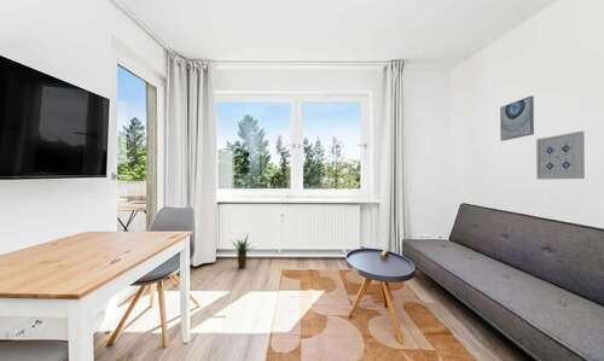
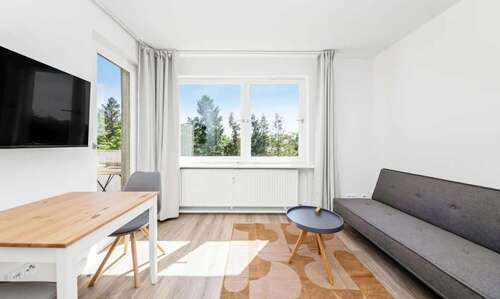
- wall art [535,130,586,181]
- potted plant [230,233,257,269]
- wall art [499,95,535,142]
